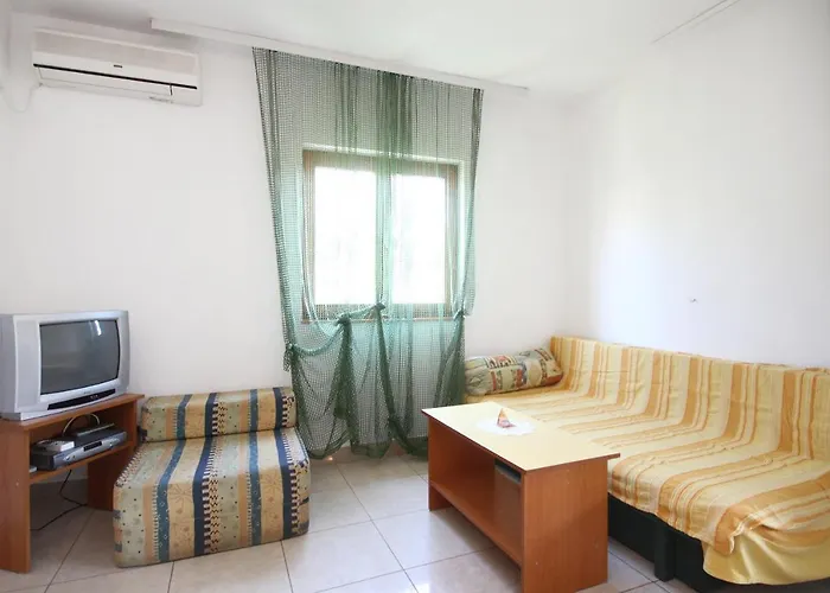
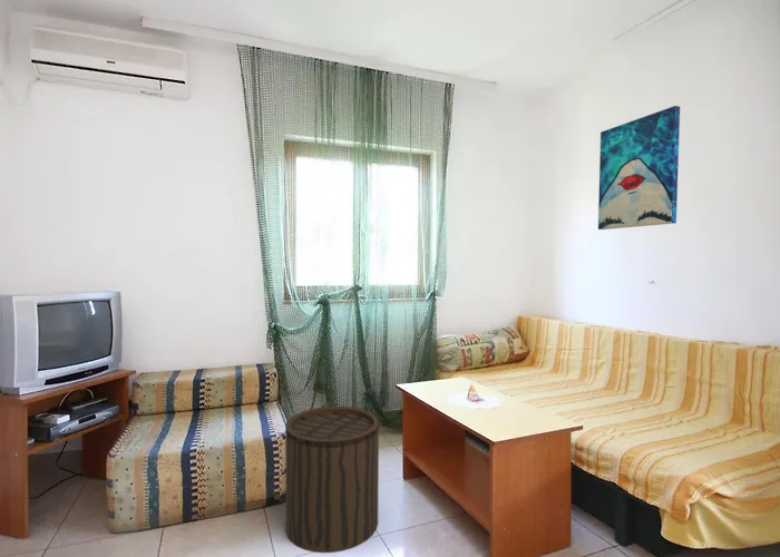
+ wall art [597,105,681,231]
+ stool [284,405,380,554]
